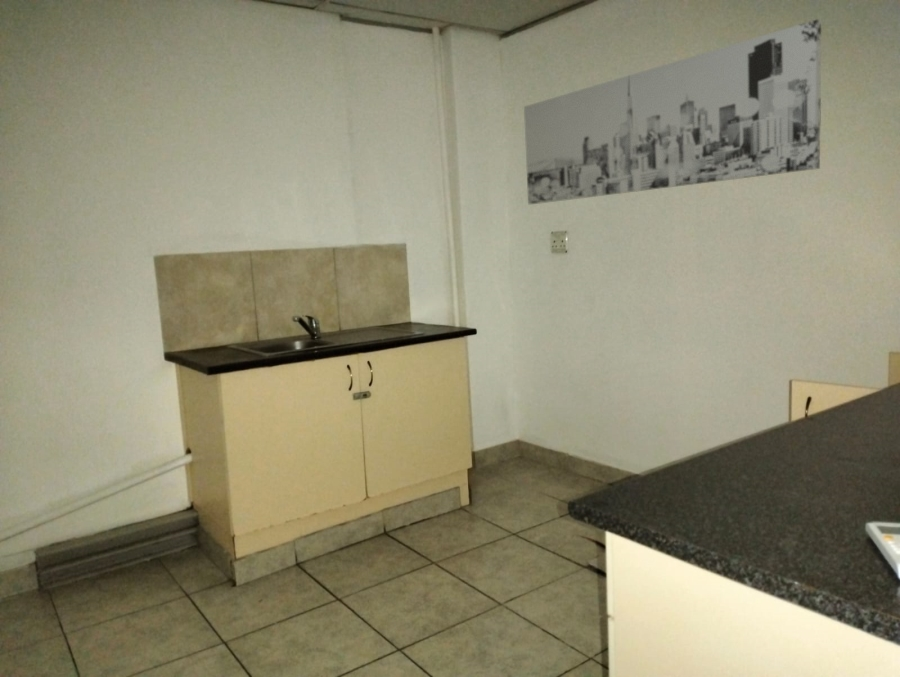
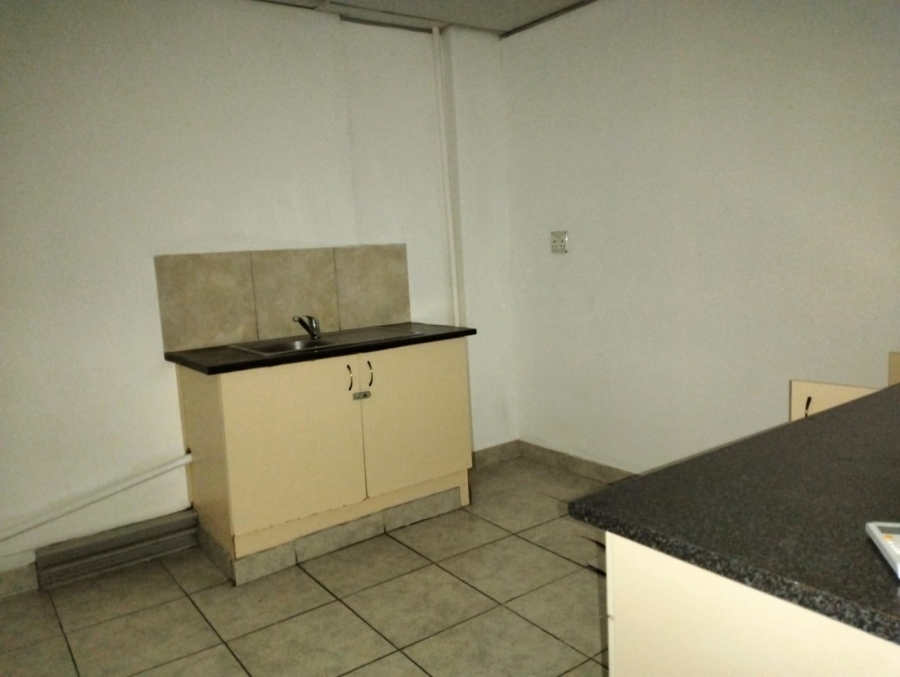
- wall art [523,19,822,205]
